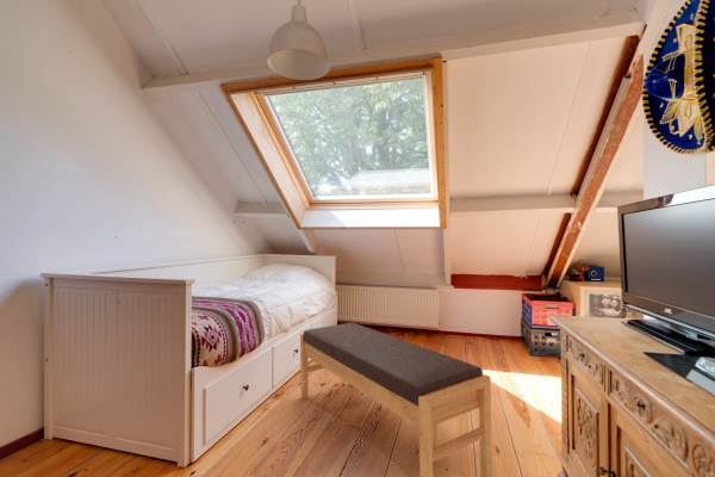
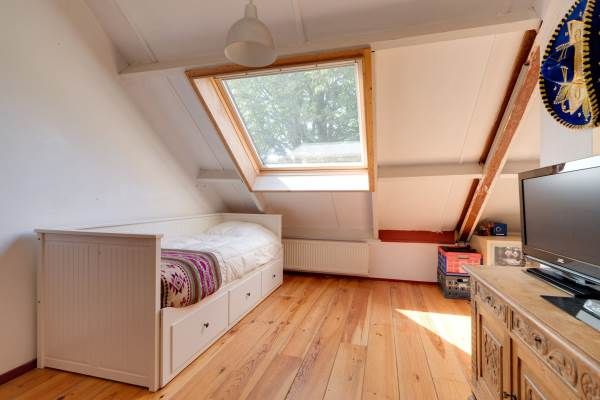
- bench [299,322,493,477]
